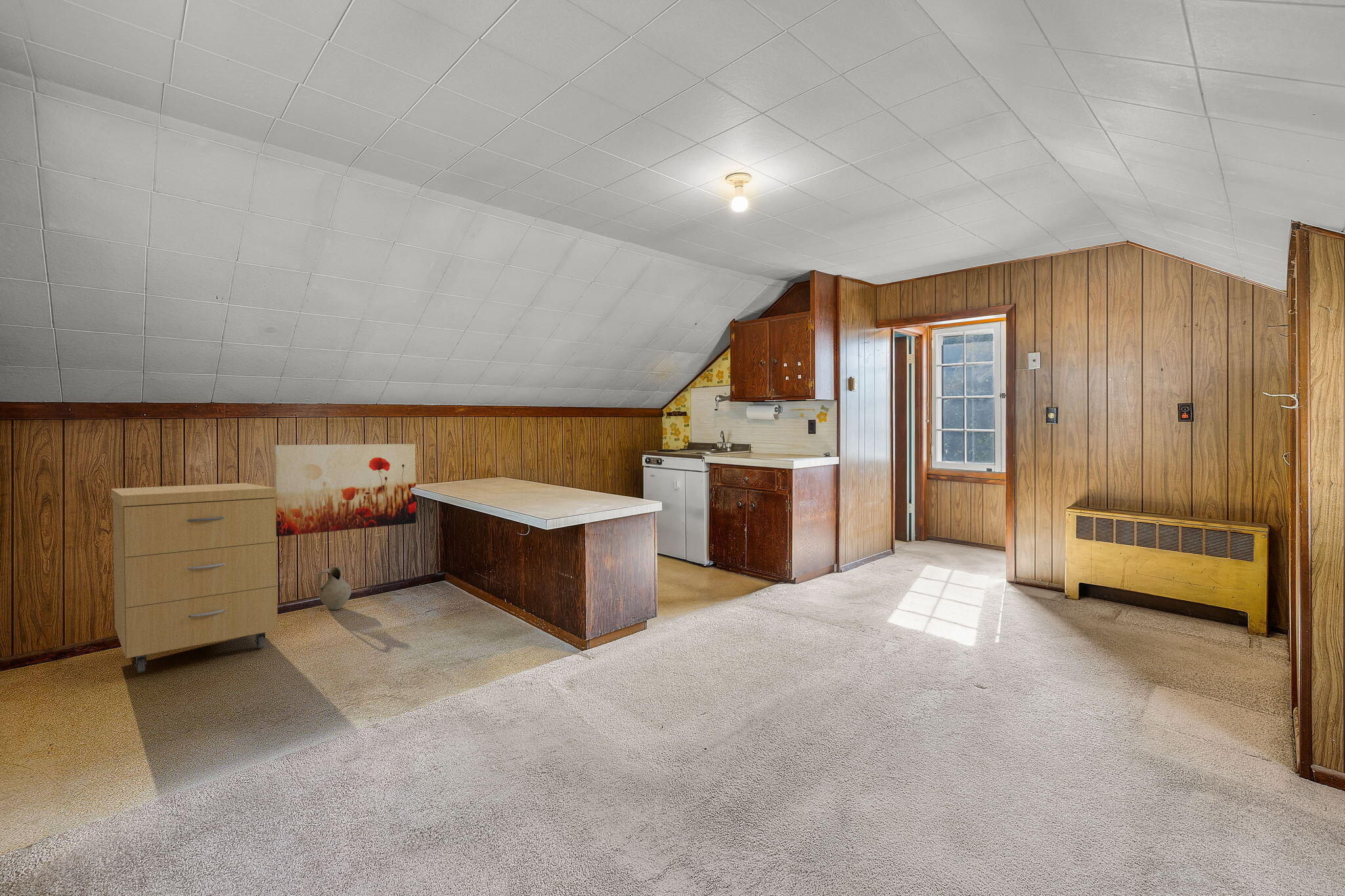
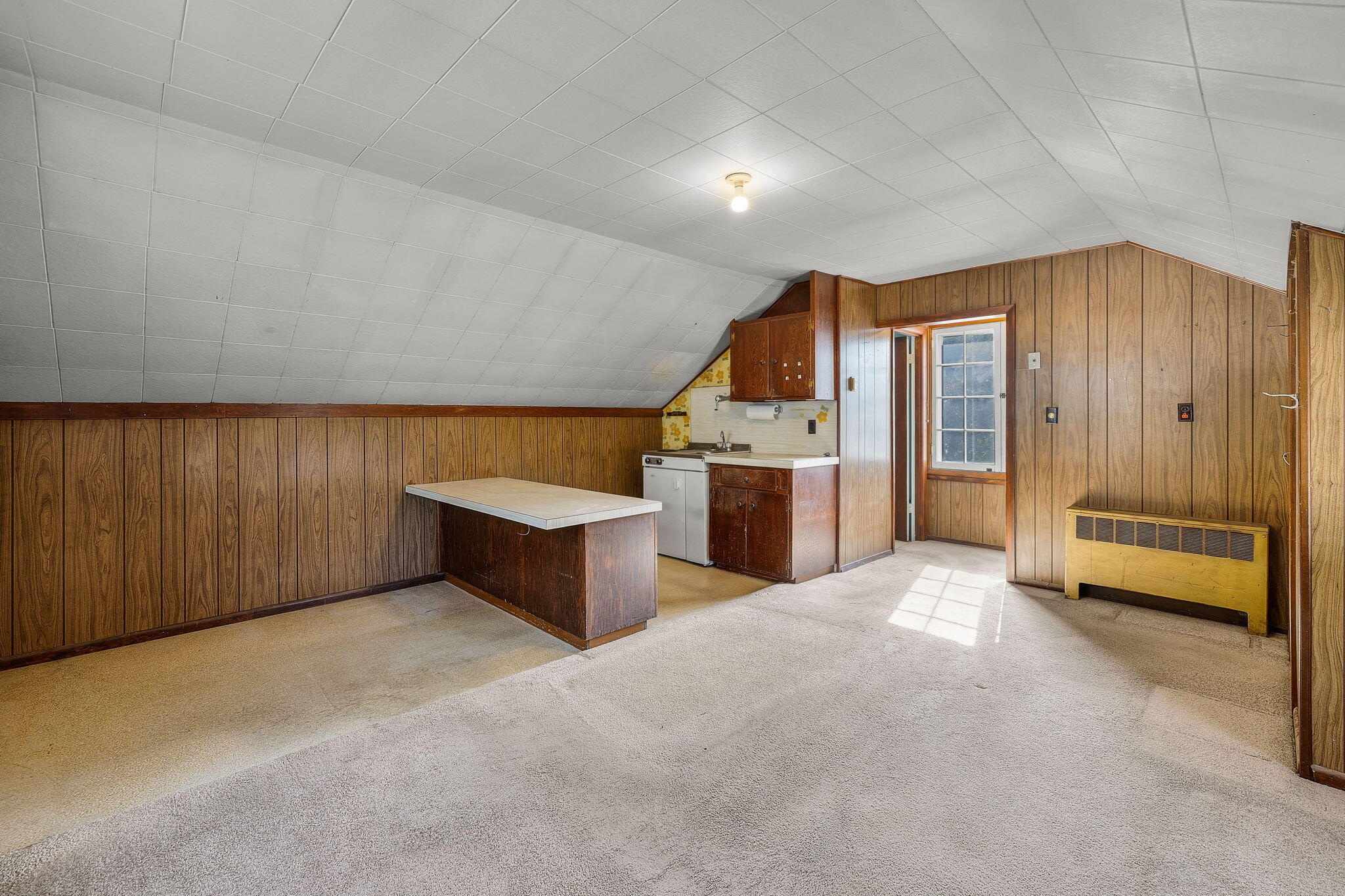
- ceramic jug [317,566,352,610]
- storage cabinet [110,482,278,673]
- wall art [273,443,417,537]
